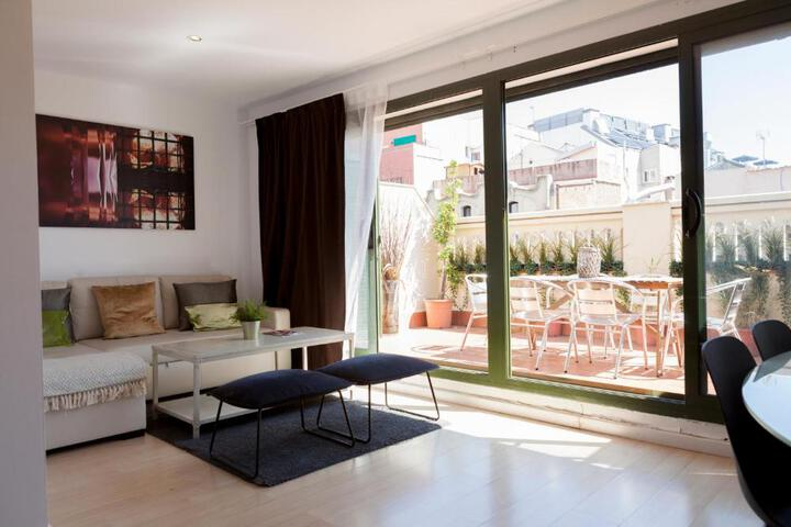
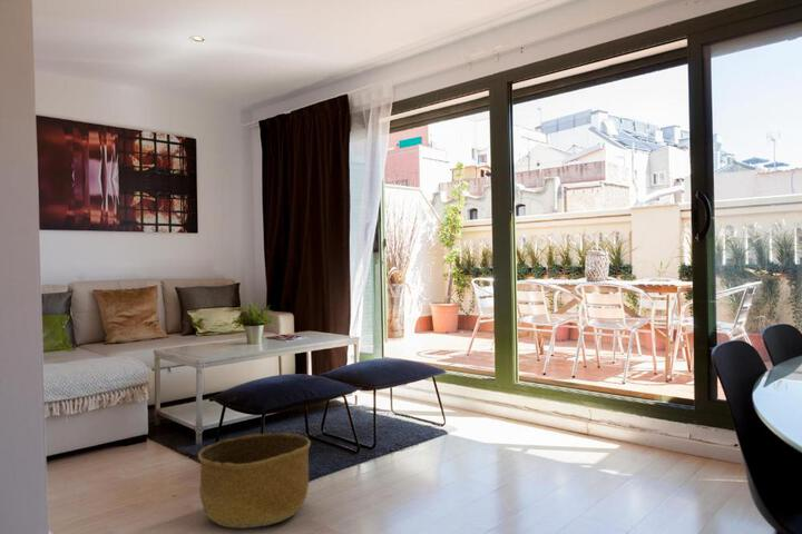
+ basket [197,432,312,530]
